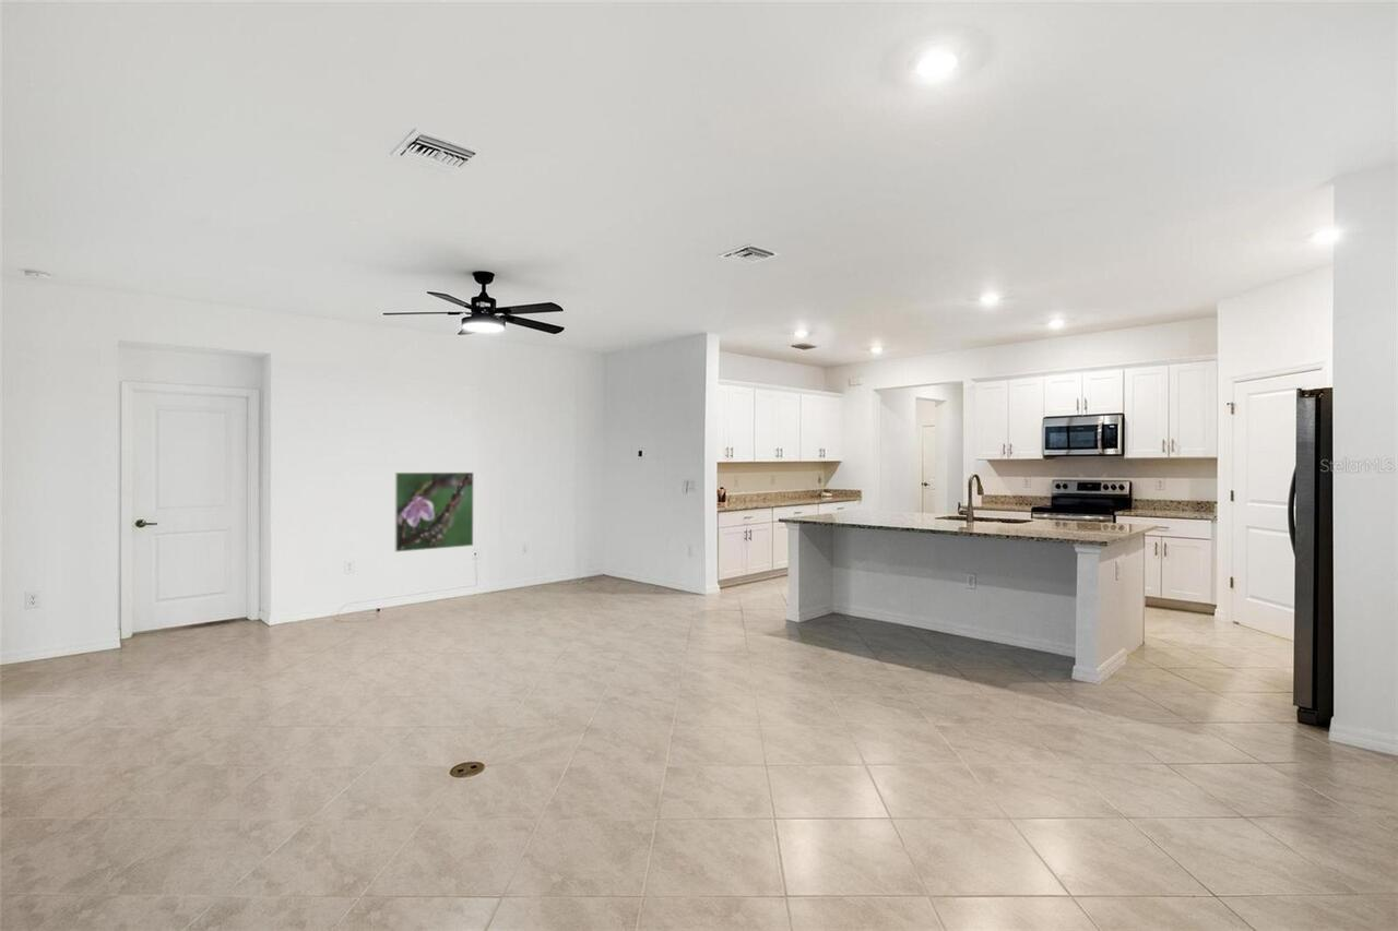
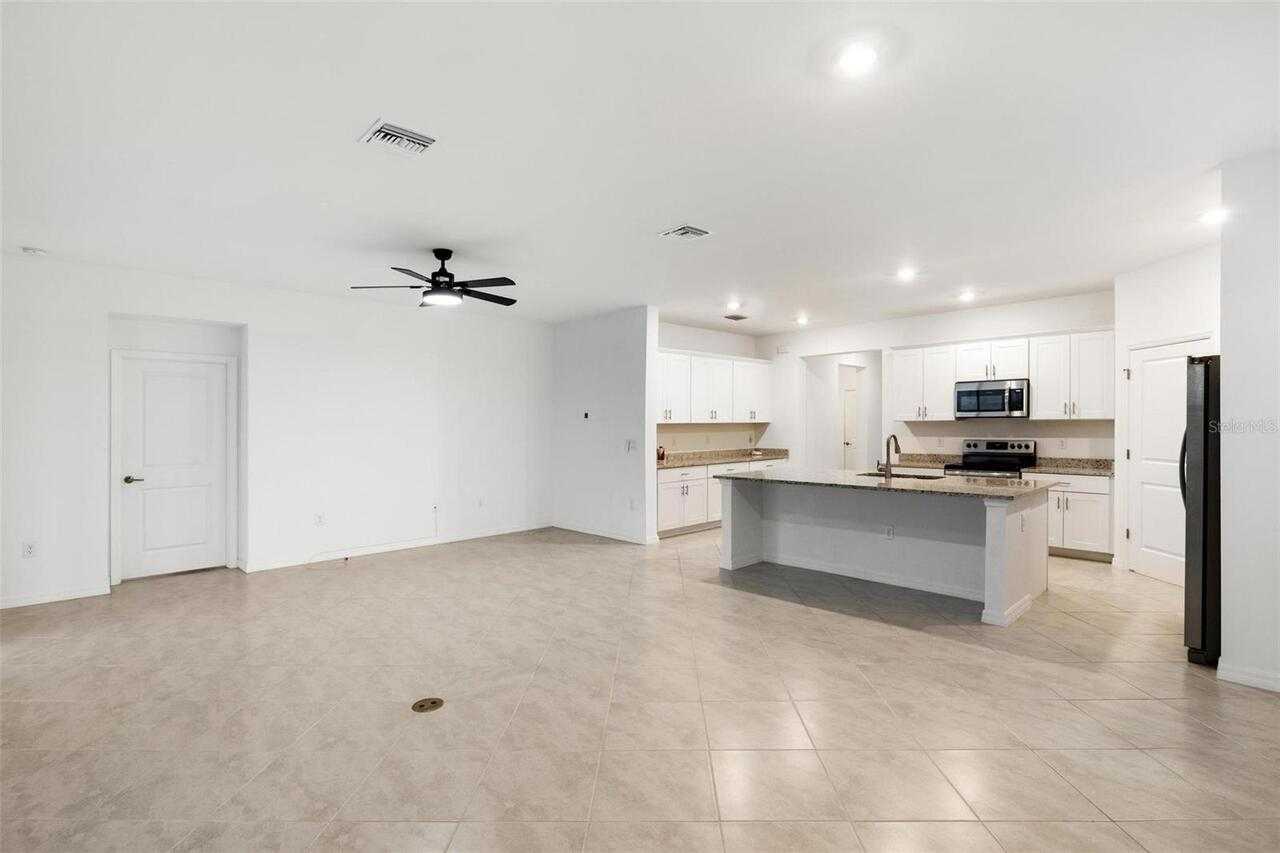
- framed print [394,472,474,553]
